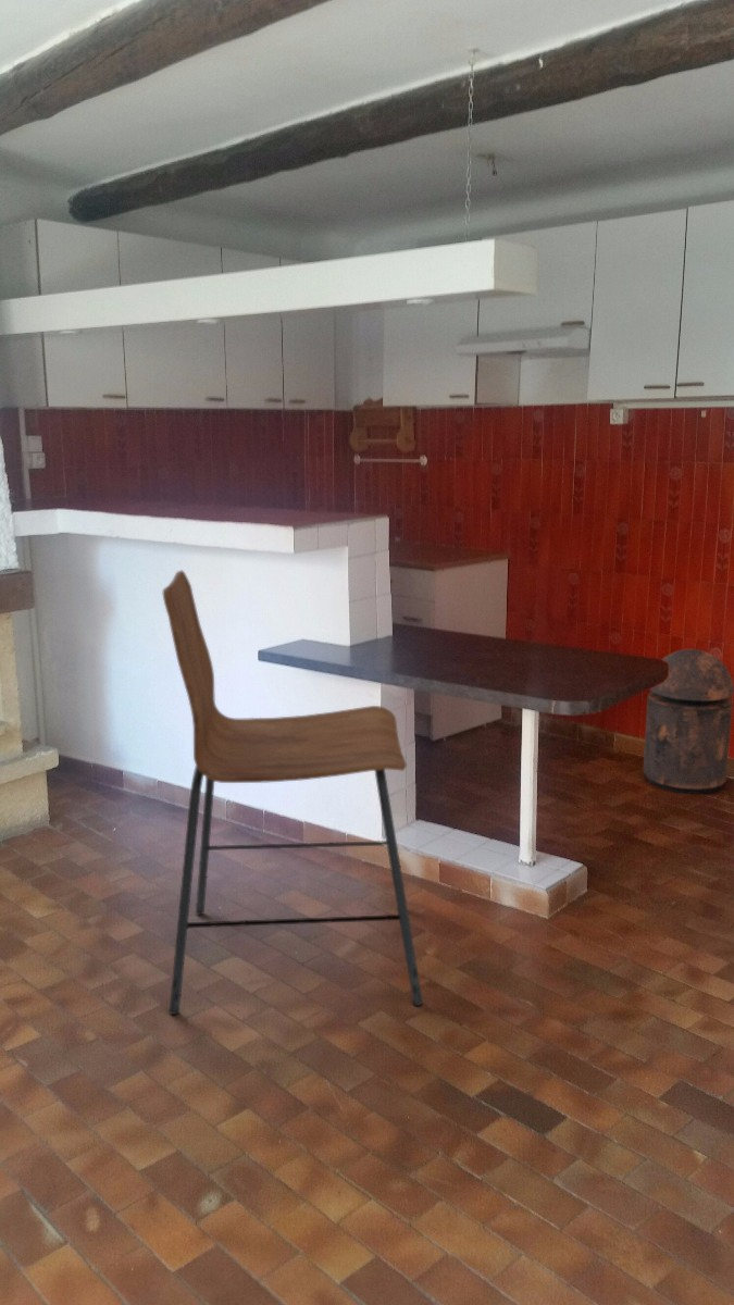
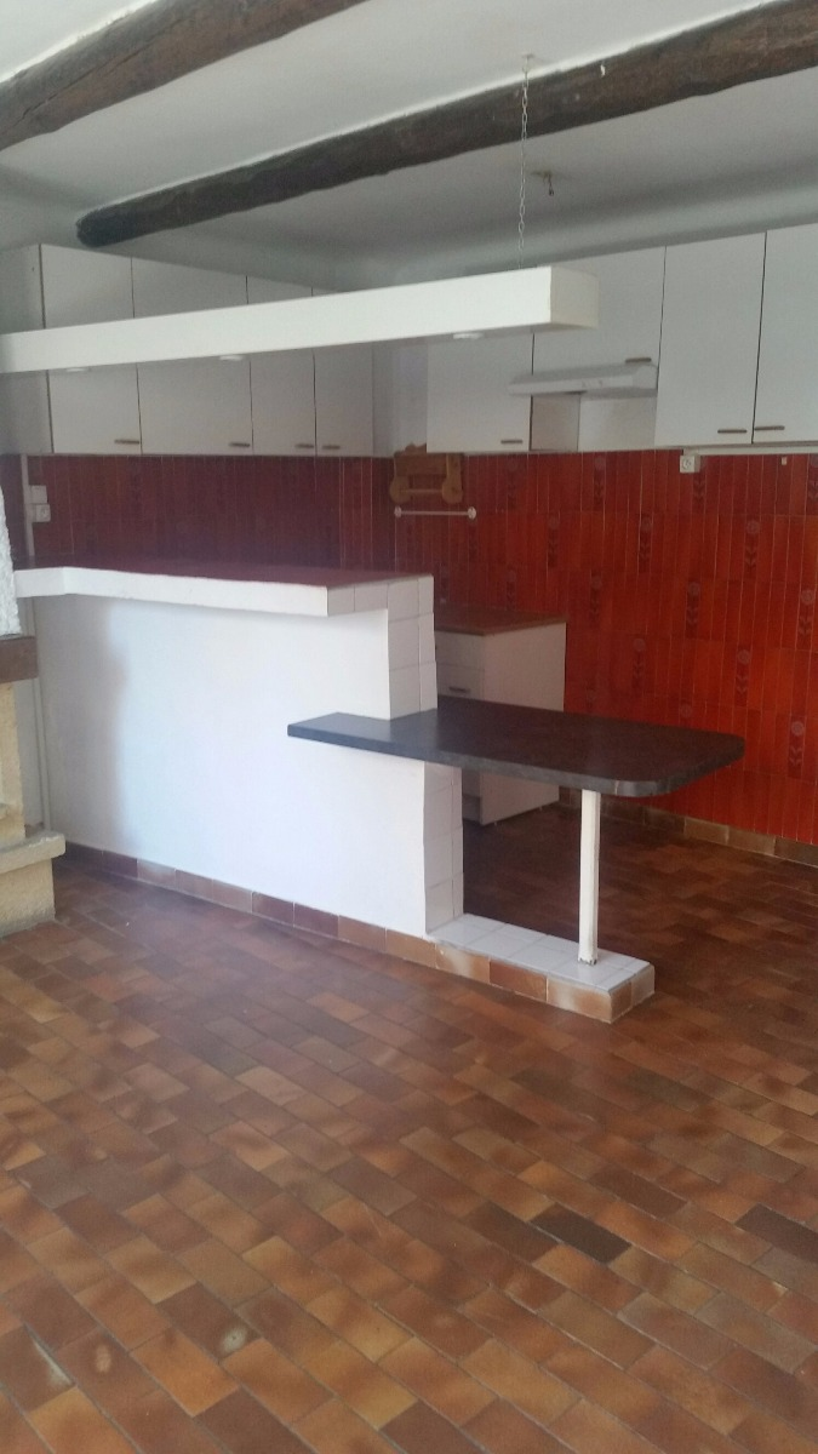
- chair [162,570,424,1016]
- trash can [643,648,734,795]
